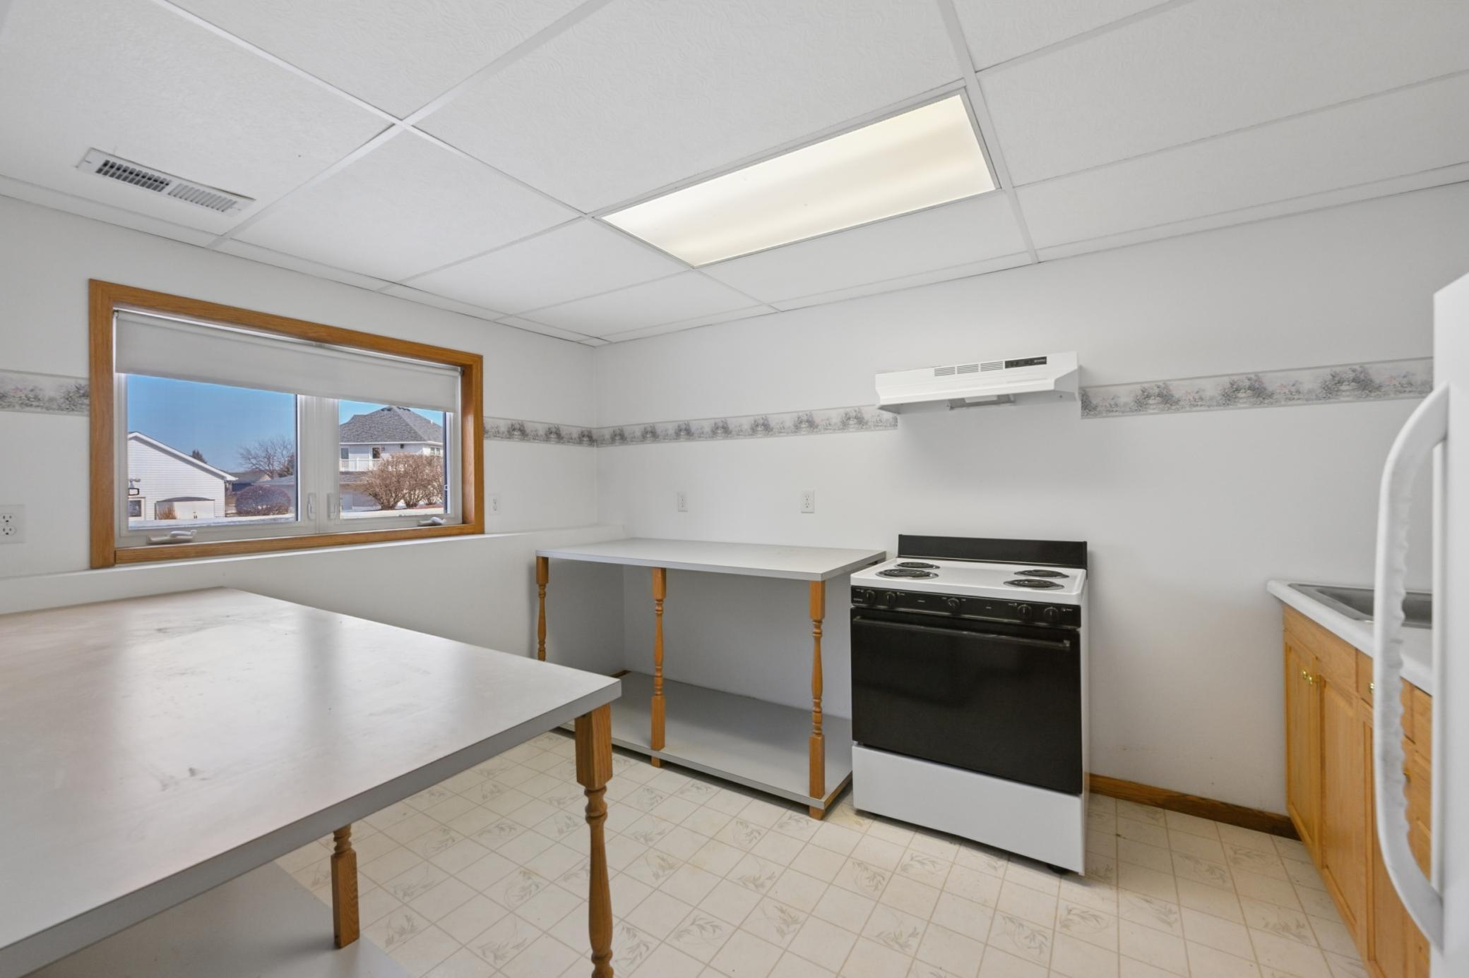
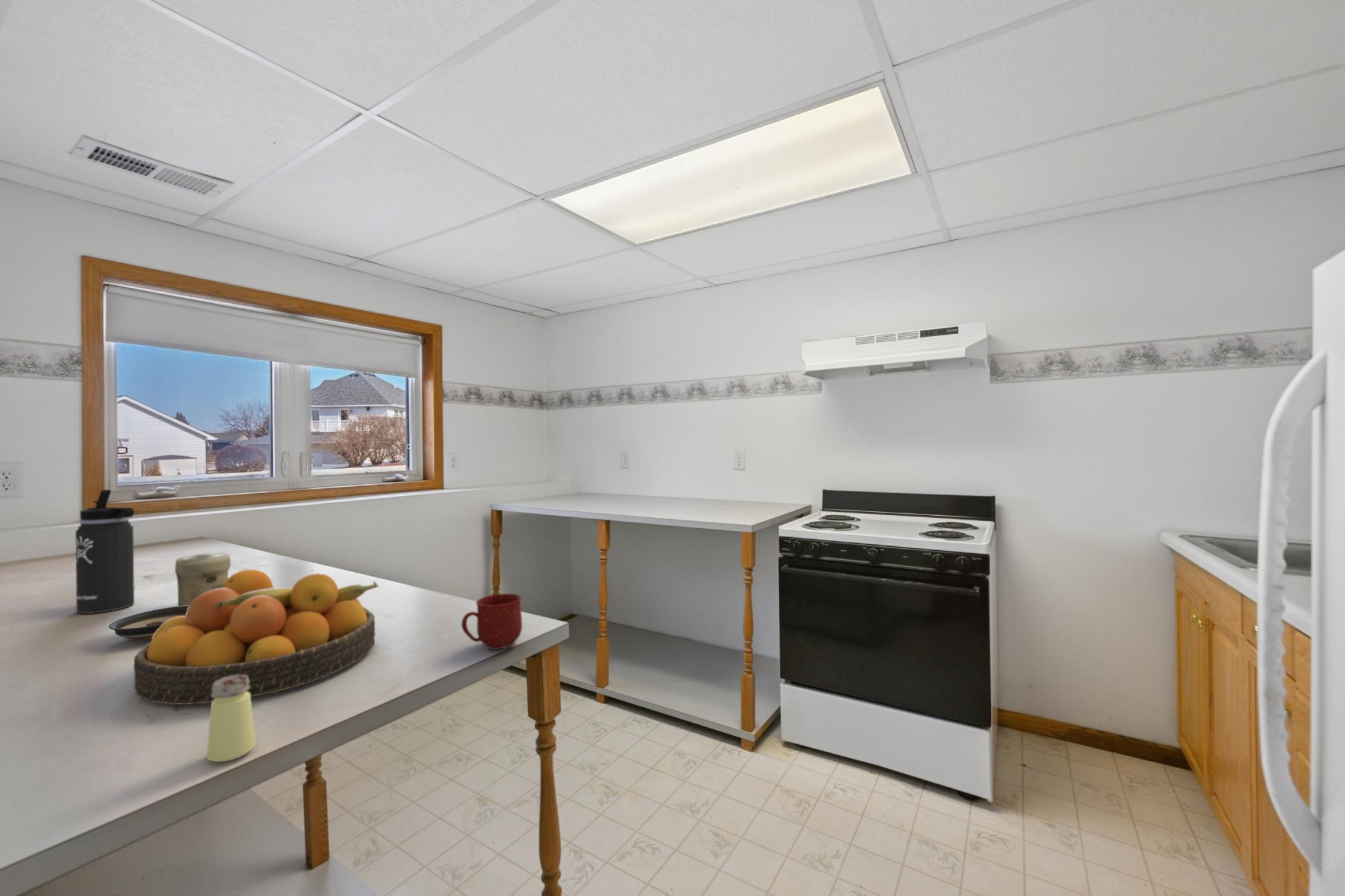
+ saucer [108,606,189,640]
+ thermos bottle [74,489,136,614]
+ mug [461,593,523,650]
+ jar [175,552,231,606]
+ fruit bowl [133,569,380,705]
+ saltshaker [206,675,257,763]
